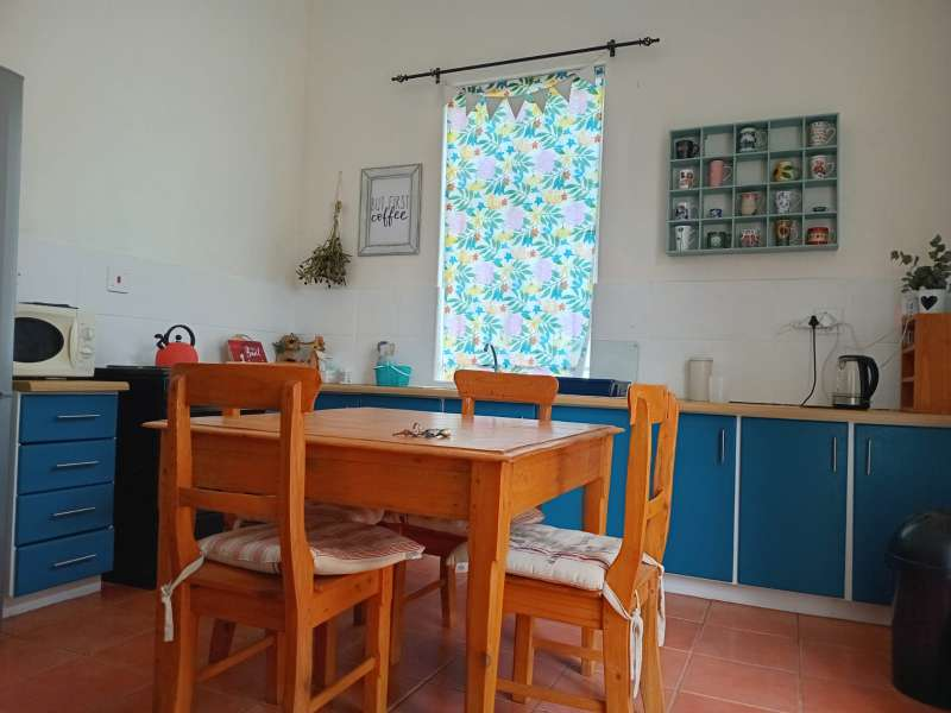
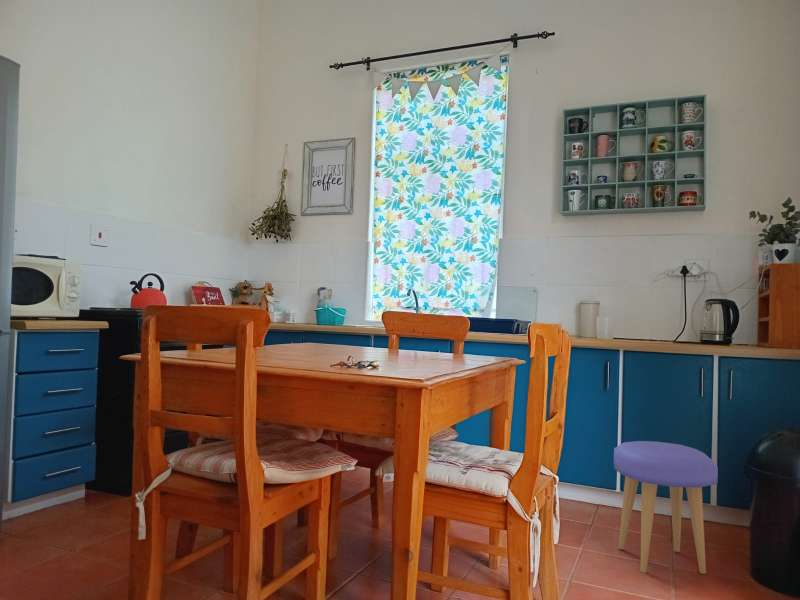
+ stool [613,440,719,575]
